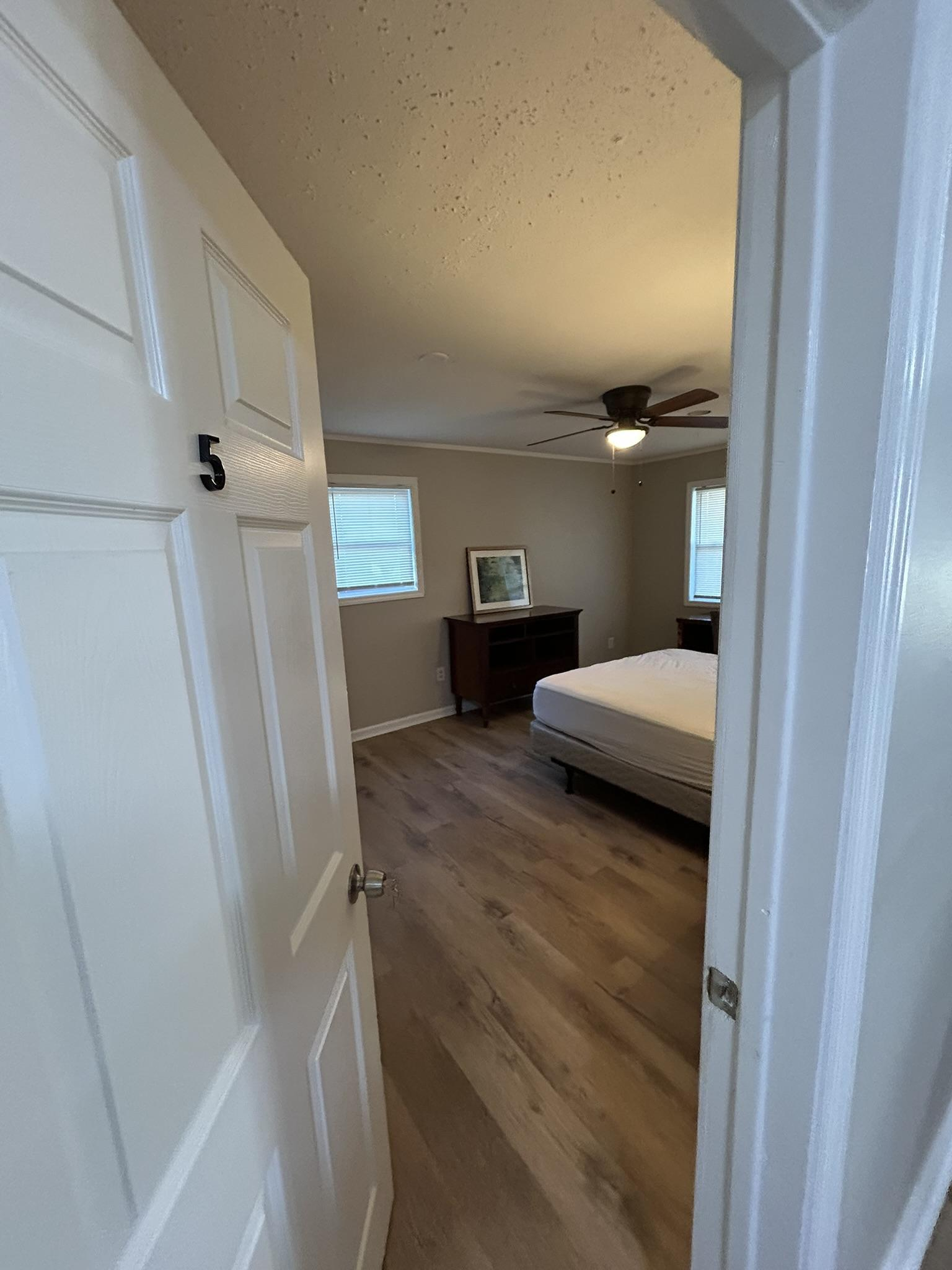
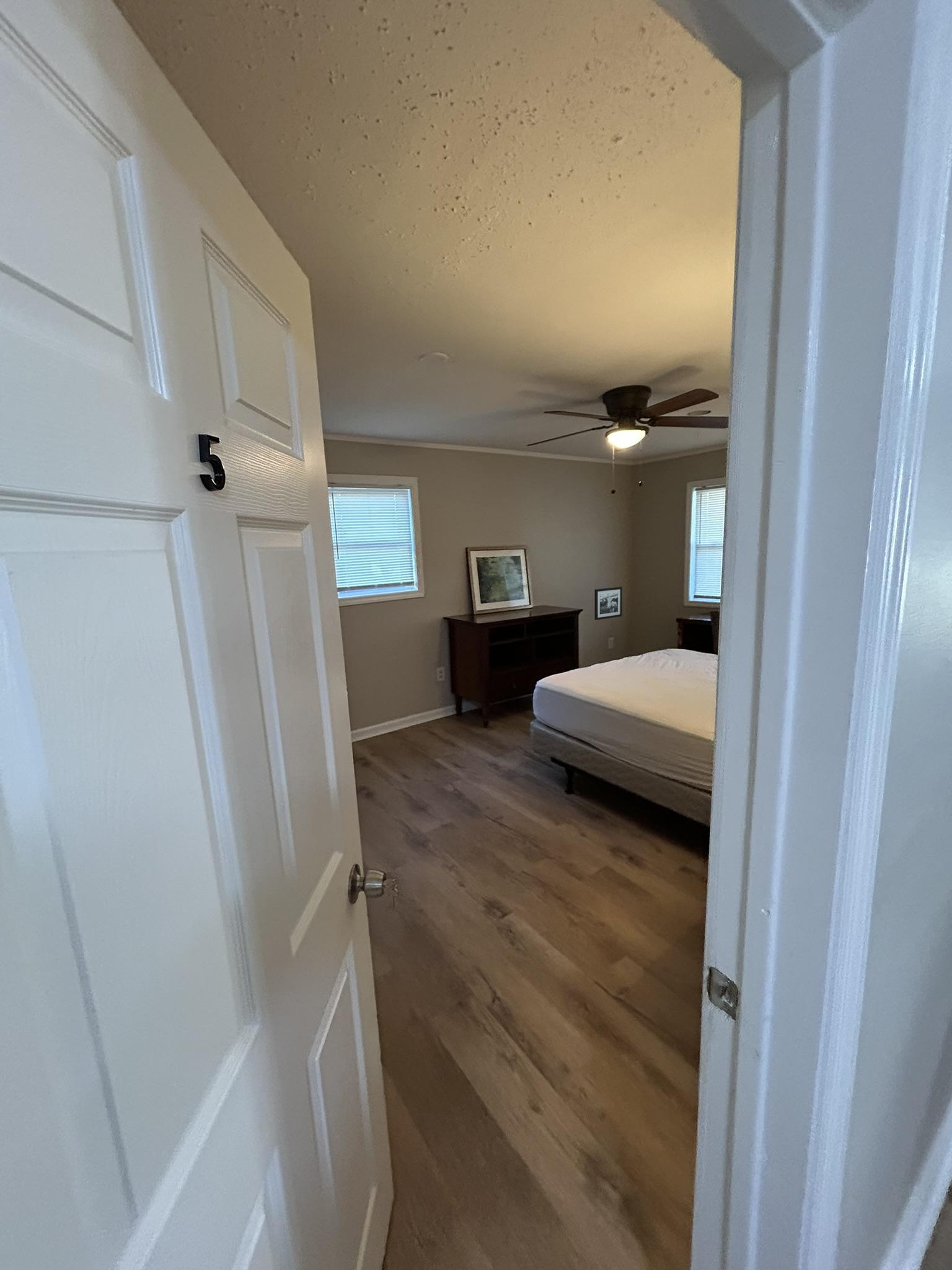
+ picture frame [594,586,623,621]
